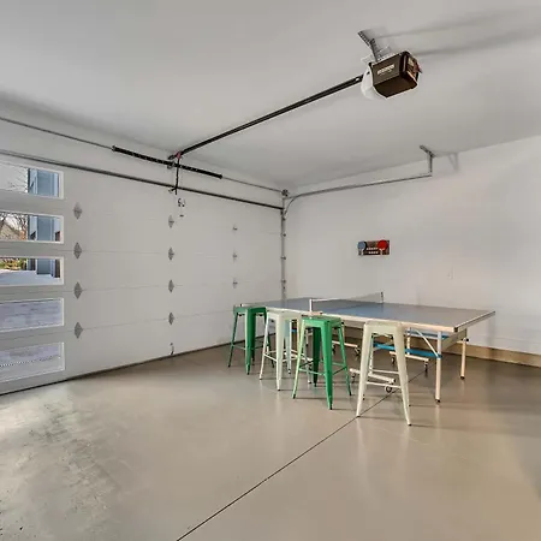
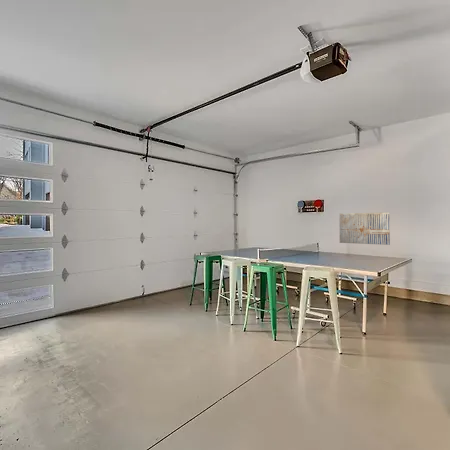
+ wall art [339,211,391,246]
